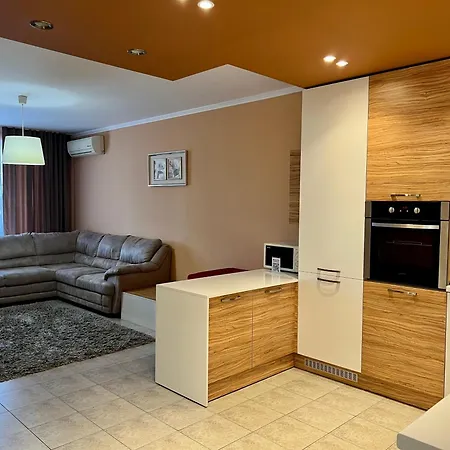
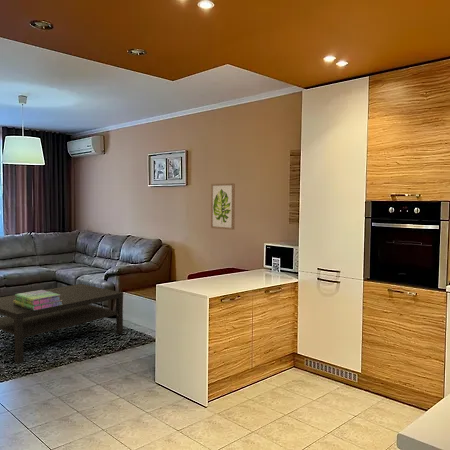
+ wall art [210,182,236,231]
+ stack of books [13,289,63,310]
+ coffee table [0,283,124,364]
